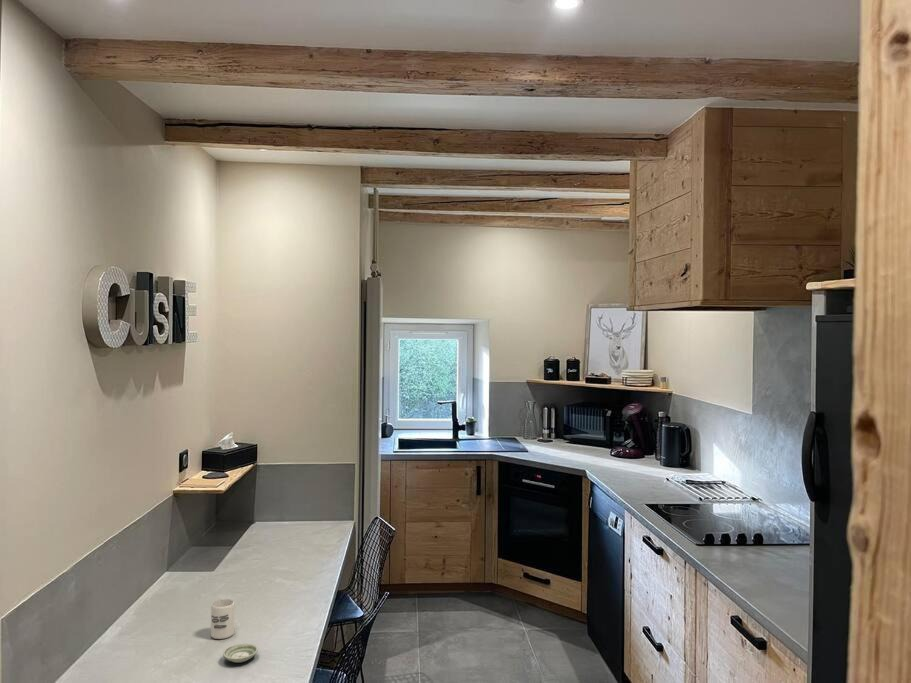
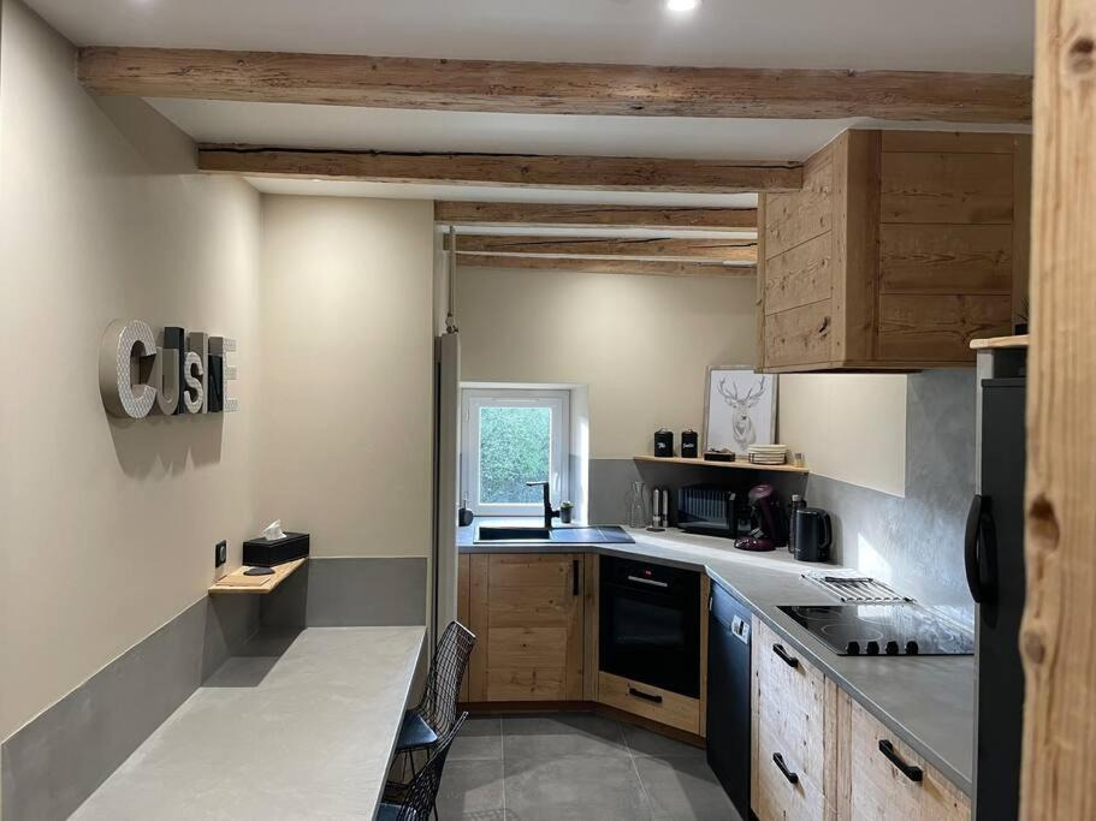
- cup [210,598,235,640]
- saucer [222,642,259,664]
